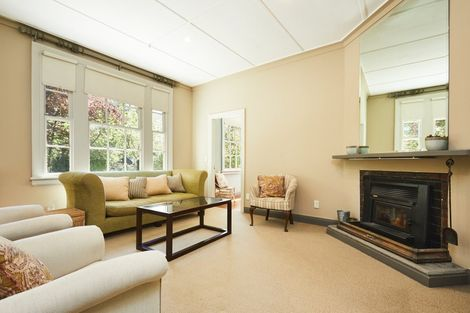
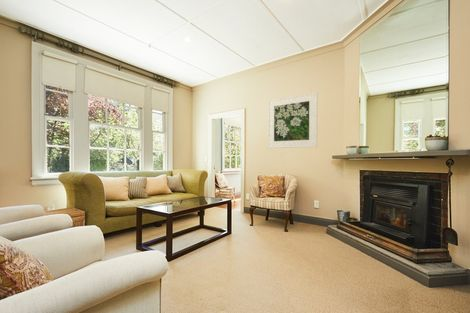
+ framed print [267,91,318,149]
